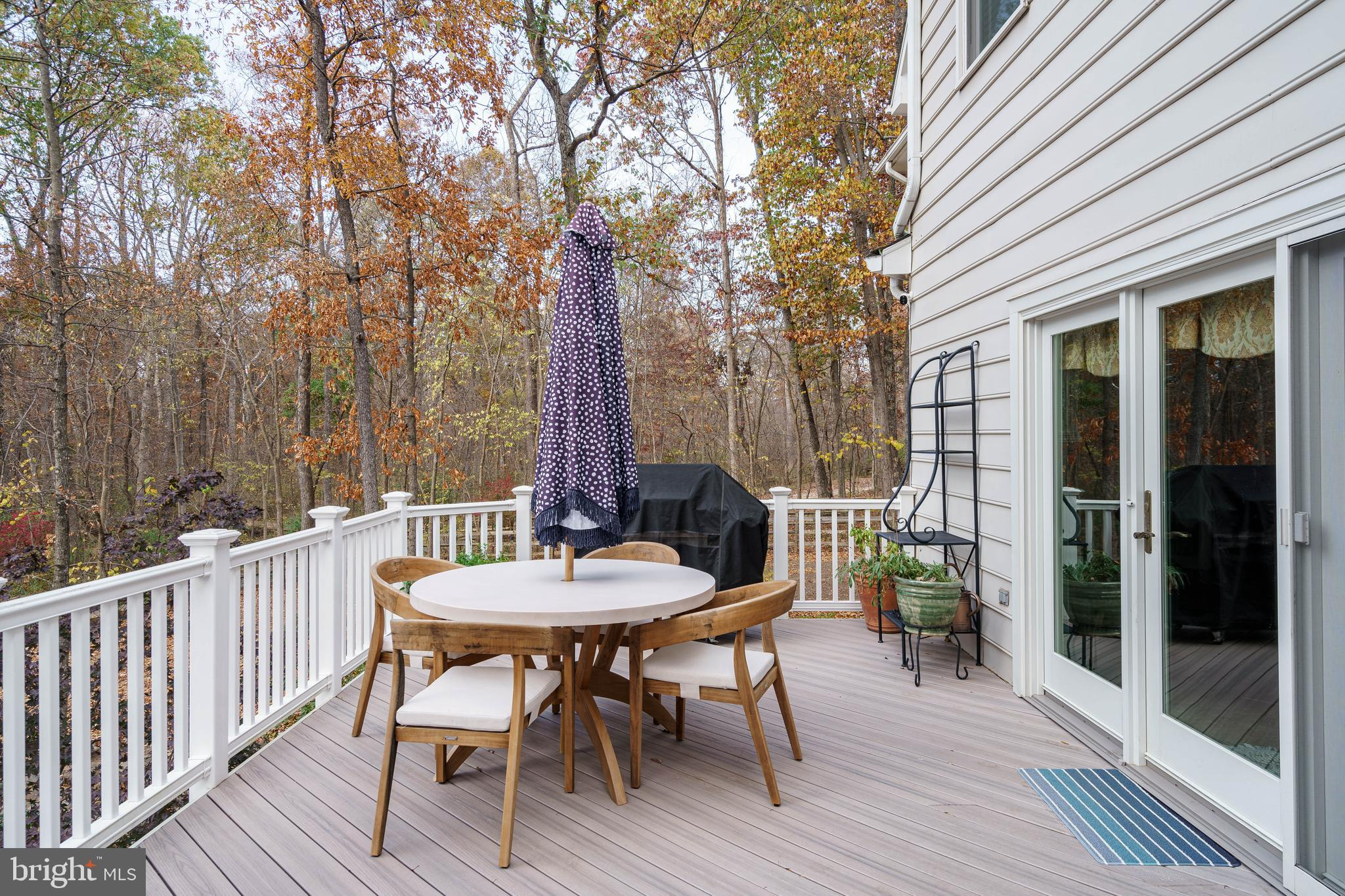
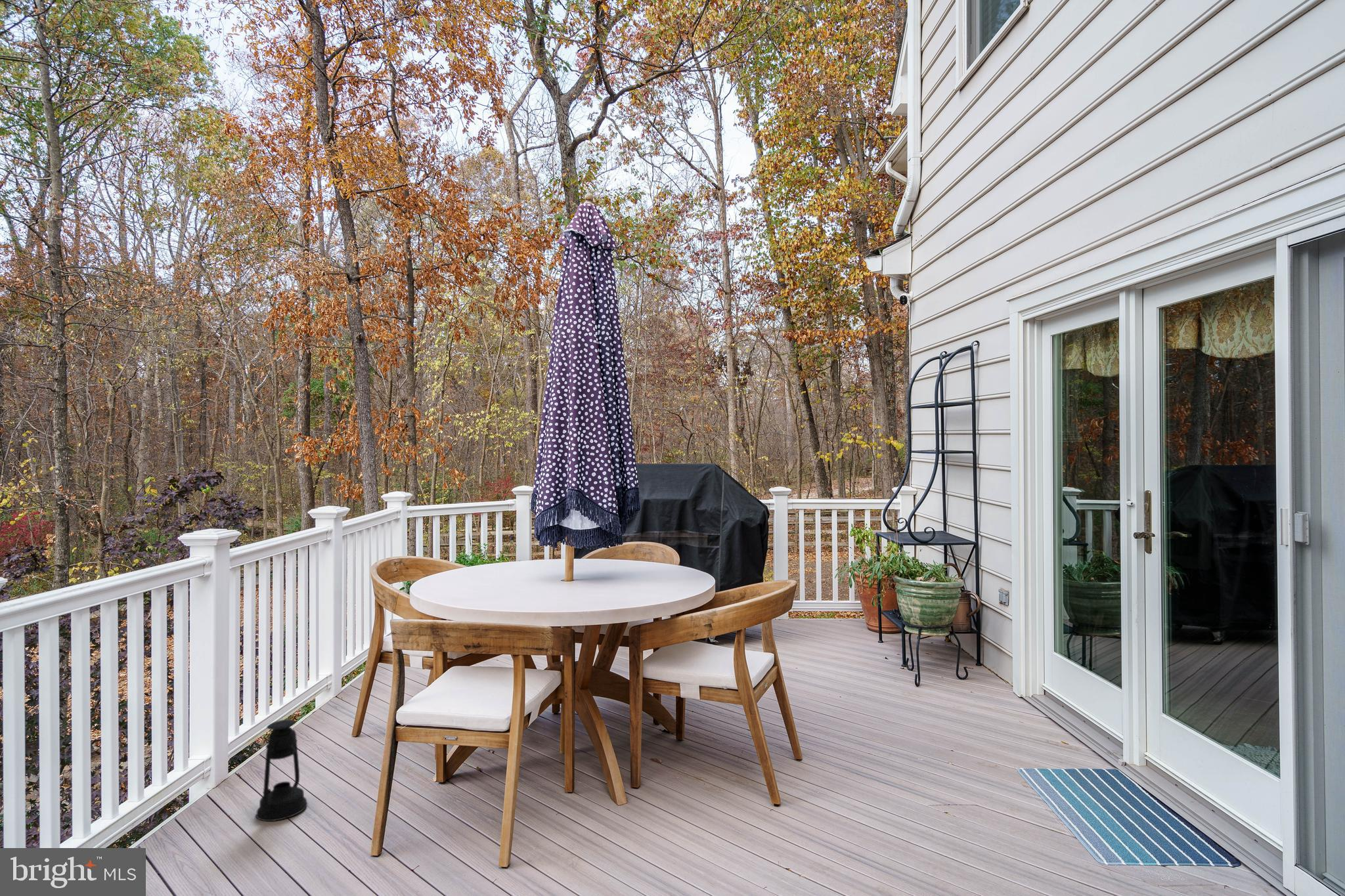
+ lantern [255,719,308,822]
